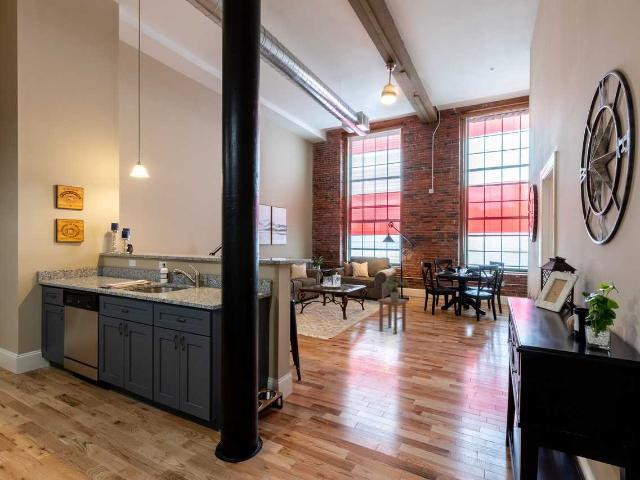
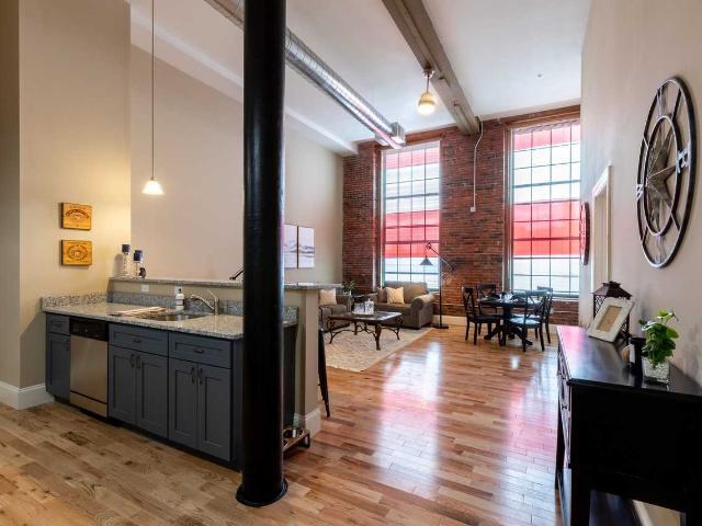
- stool [377,296,409,335]
- potted plant [383,277,409,300]
